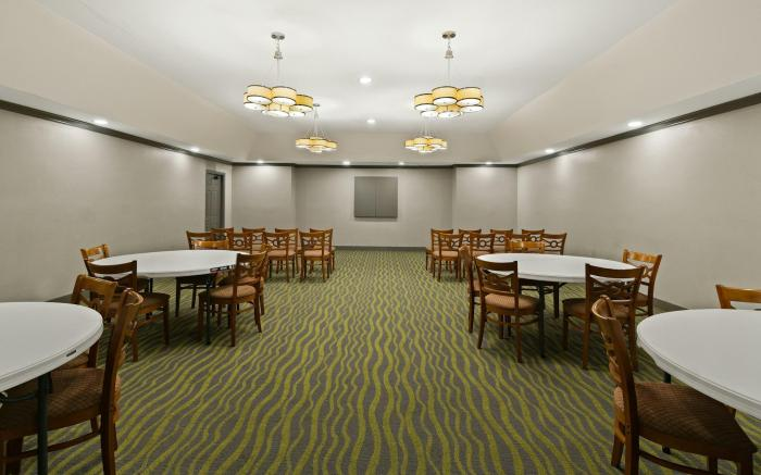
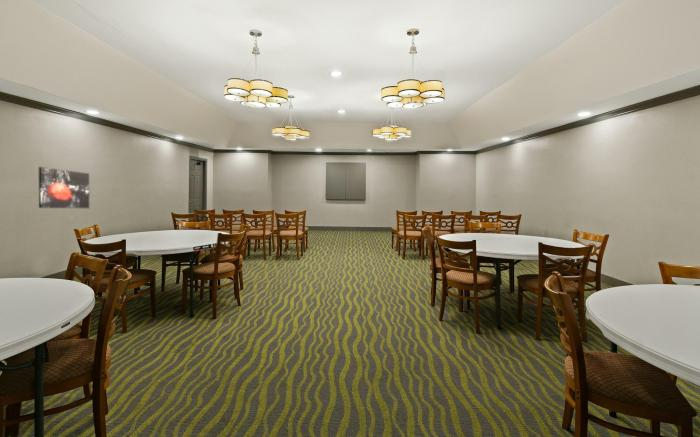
+ wall art [38,166,90,209]
